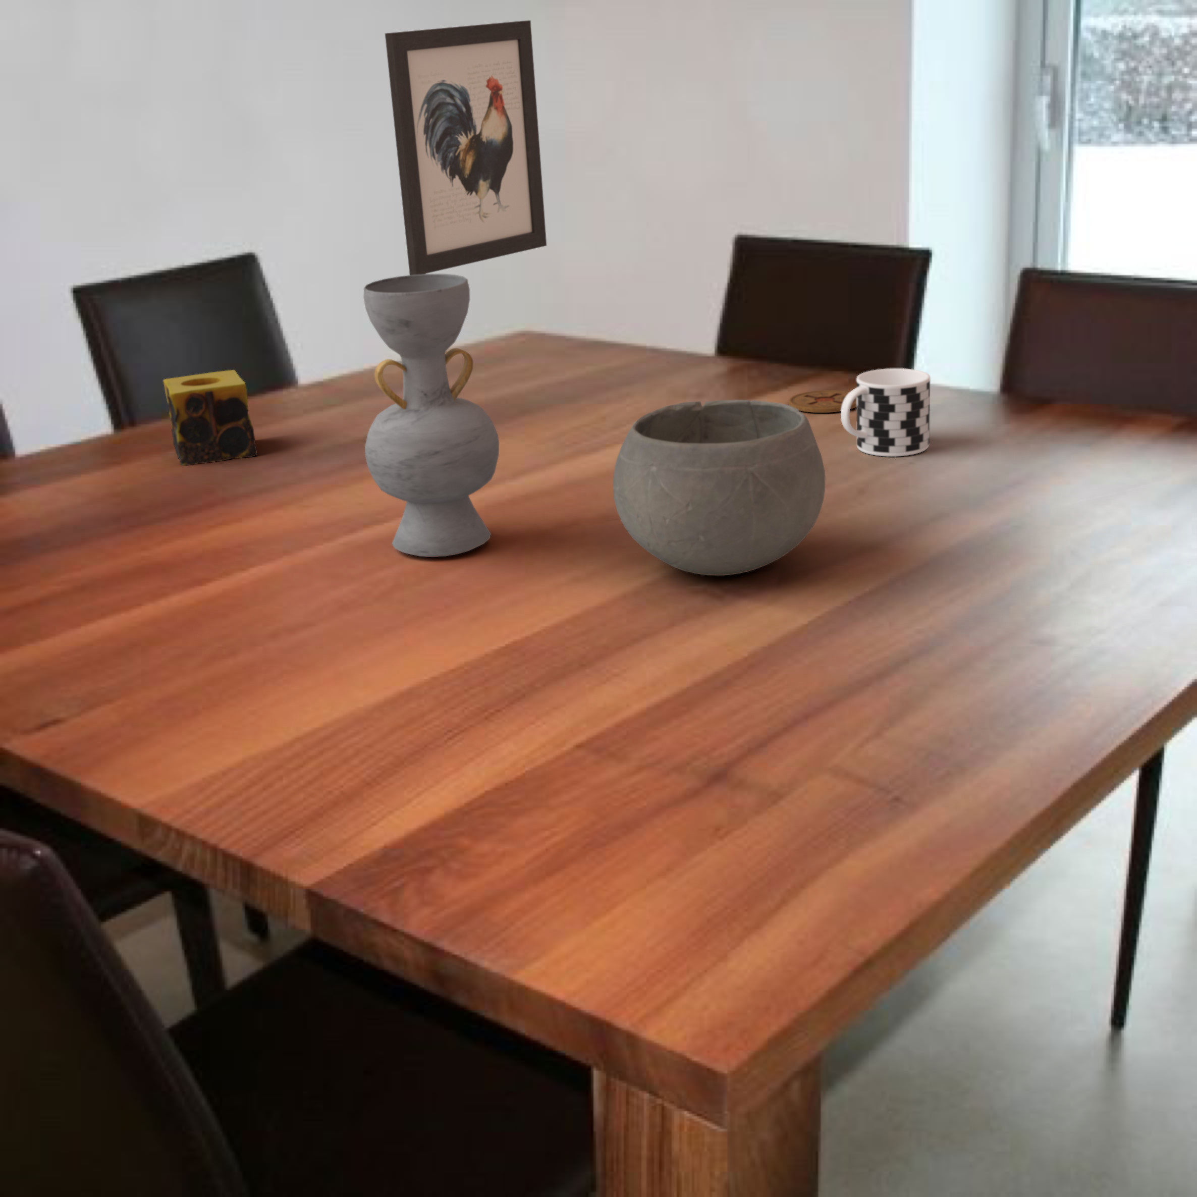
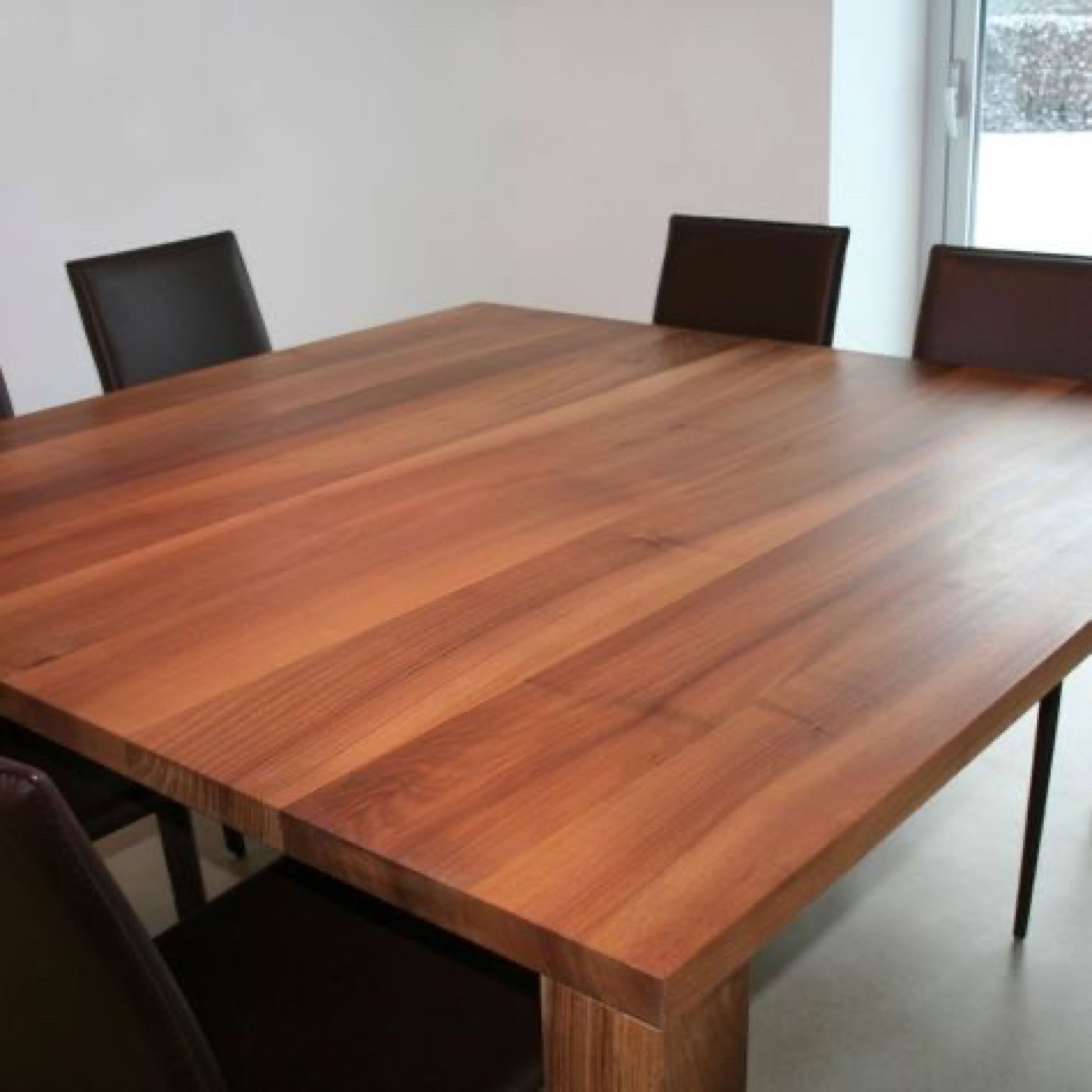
- decorative vase [363,274,500,558]
- coaster [788,389,856,413]
- cup [841,368,931,457]
- candle [162,369,259,466]
- bowl [613,399,825,577]
- wall art [385,20,547,275]
